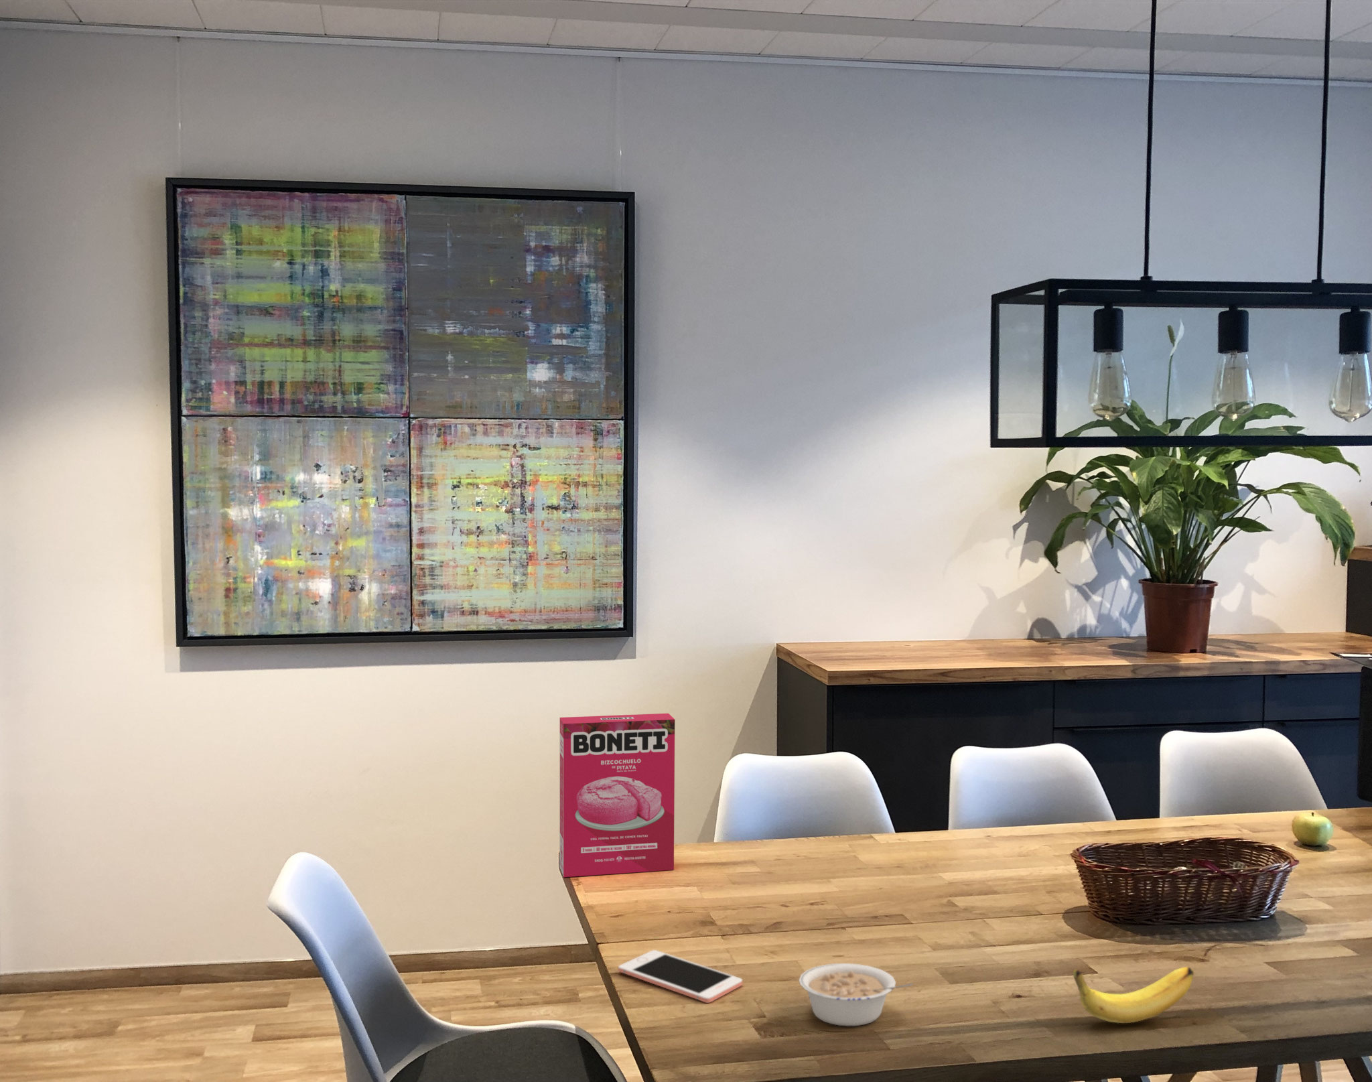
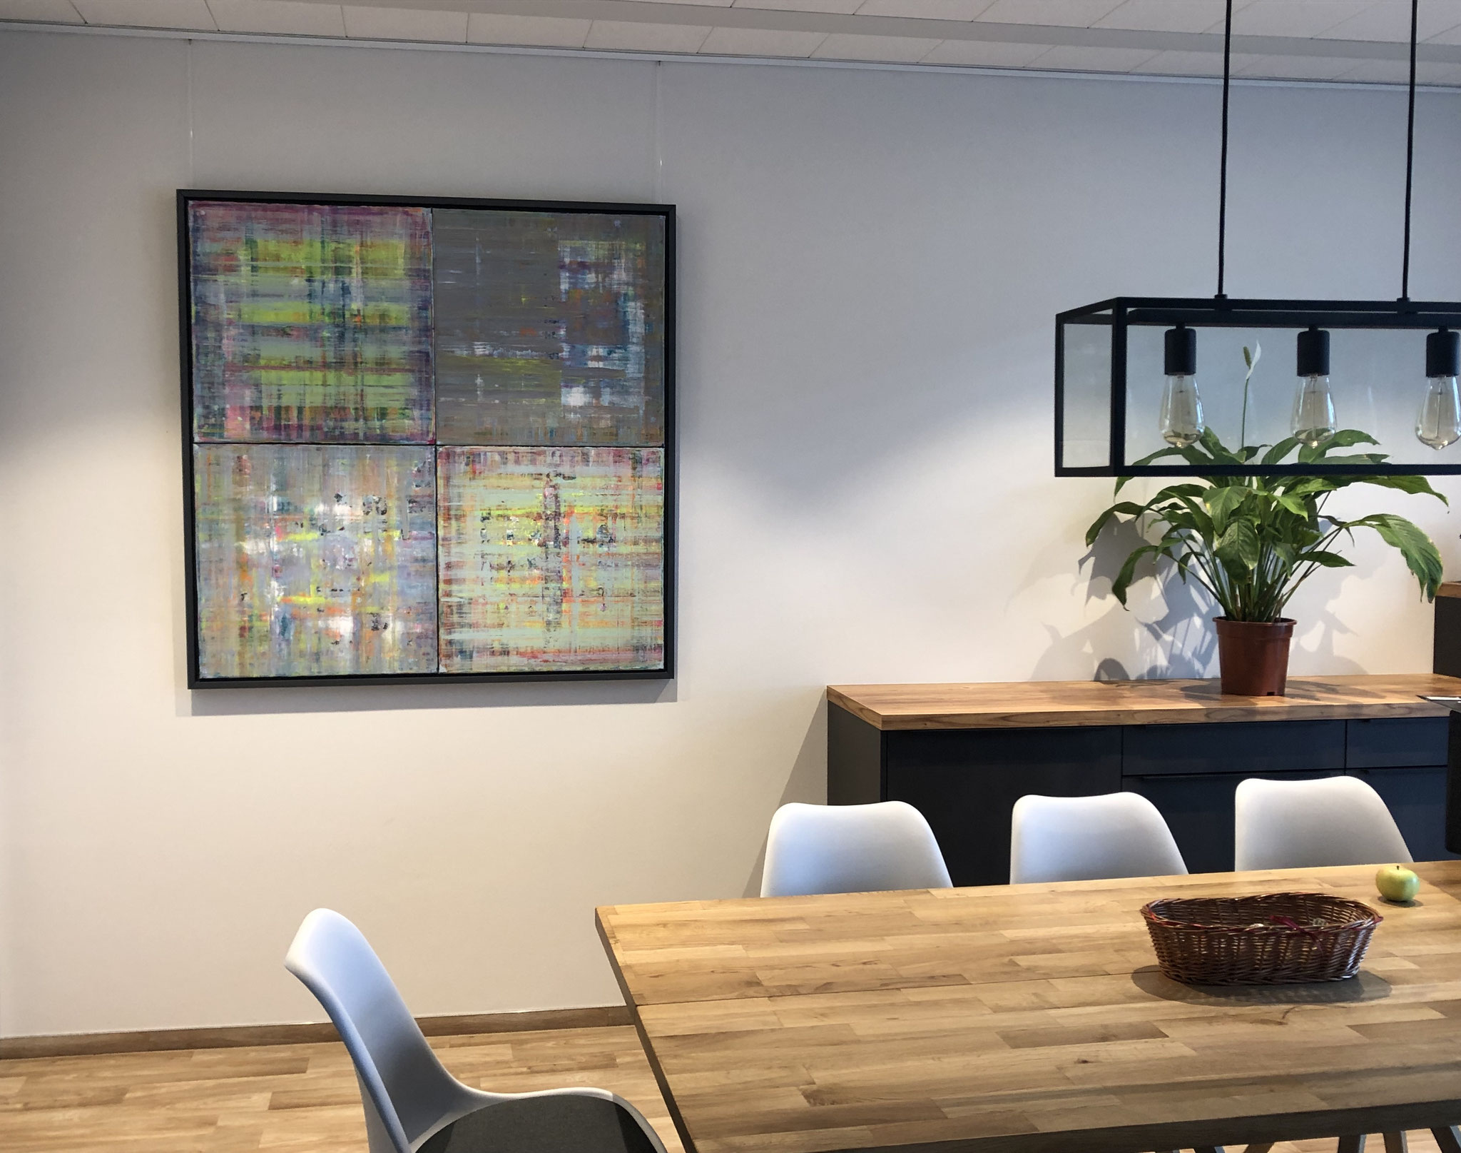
- legume [798,963,914,1026]
- cereal box [559,712,675,877]
- cell phone [618,950,743,1004]
- banana [1072,966,1195,1024]
